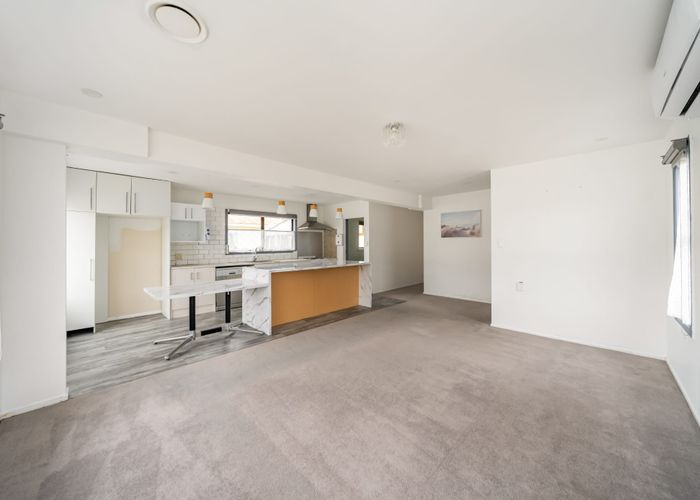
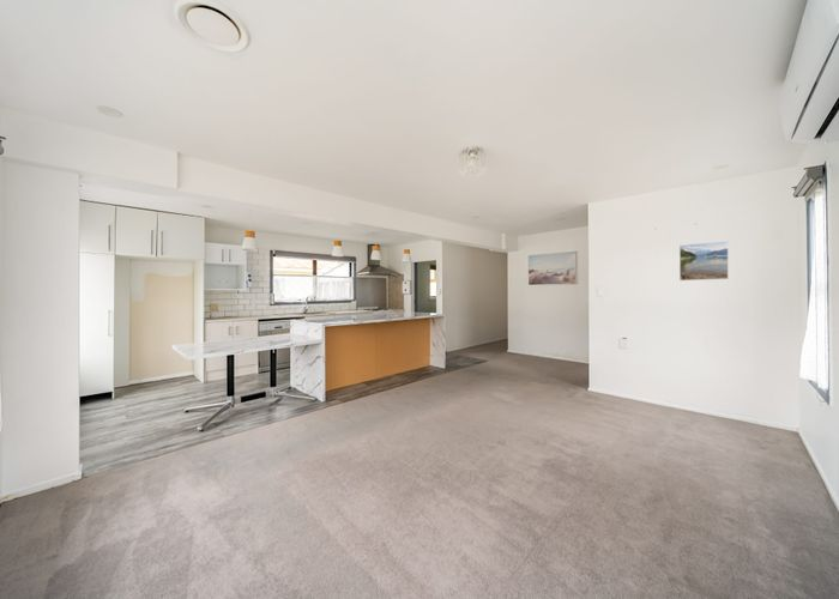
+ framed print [678,240,730,282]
